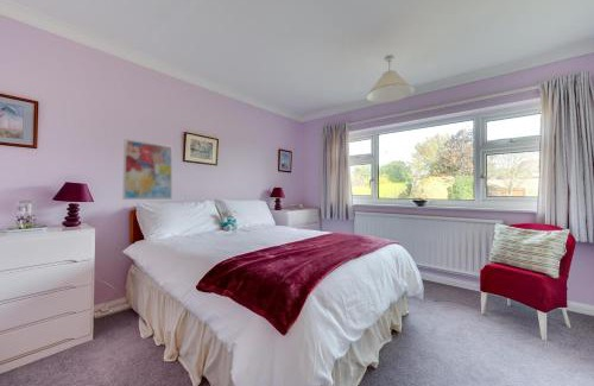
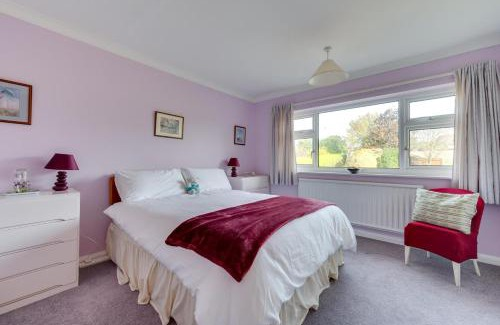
- wall art [121,138,173,201]
